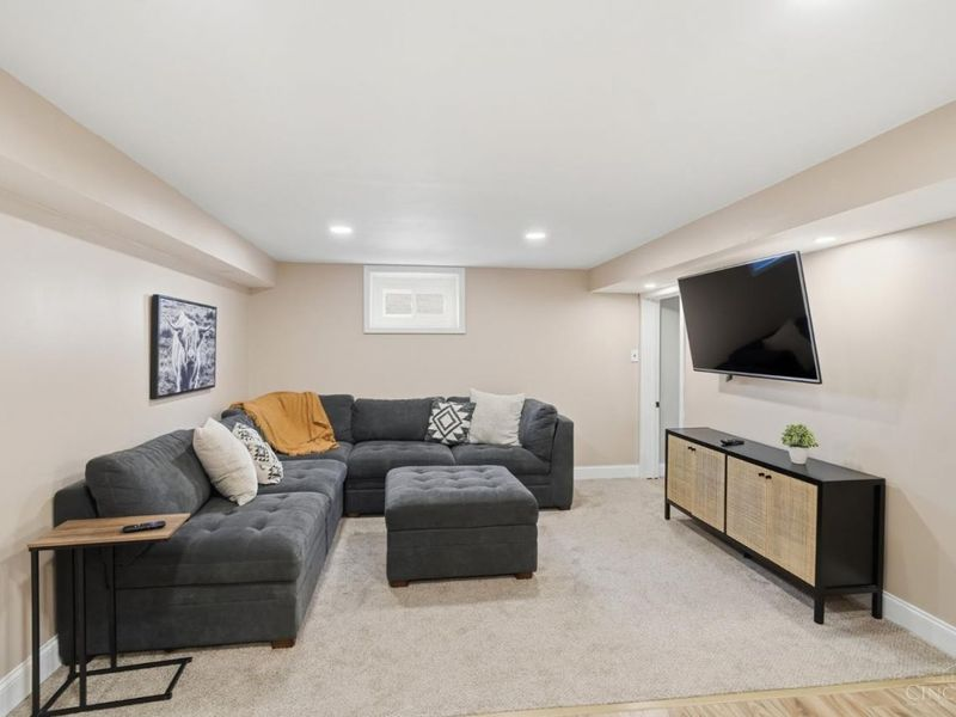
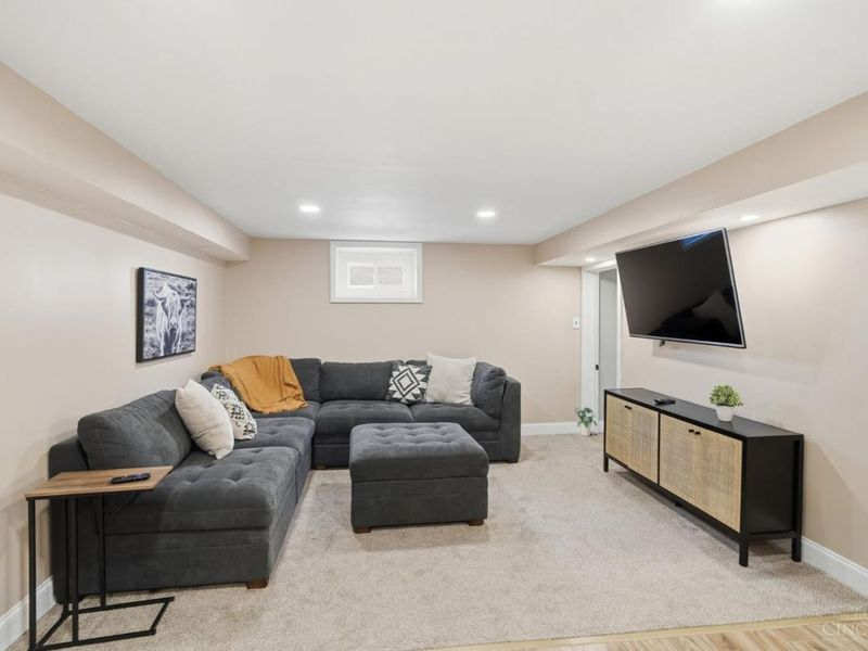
+ potted plant [574,407,598,437]
